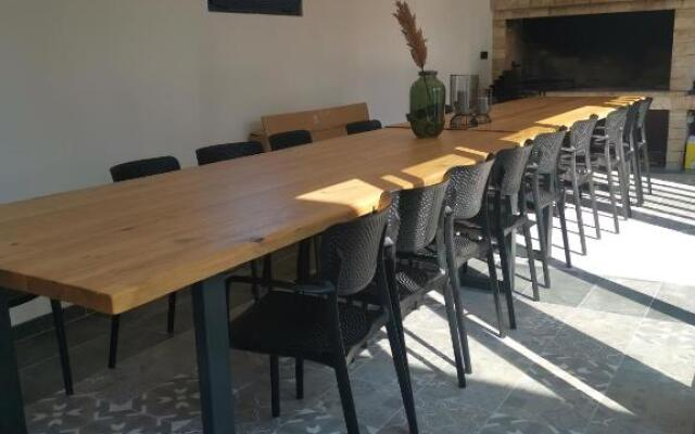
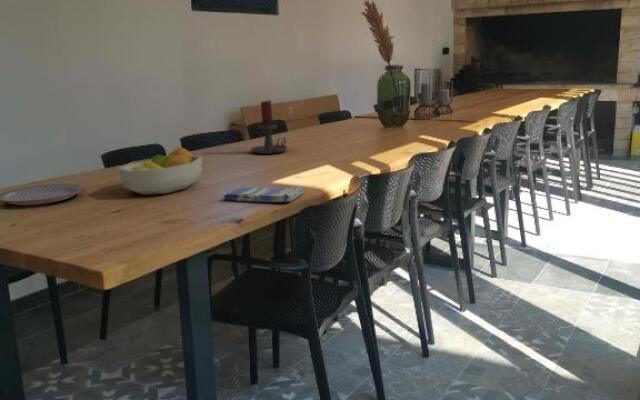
+ dish towel [223,185,305,203]
+ plate [0,183,86,206]
+ fruit bowl [117,145,203,196]
+ candle holder [250,99,288,155]
